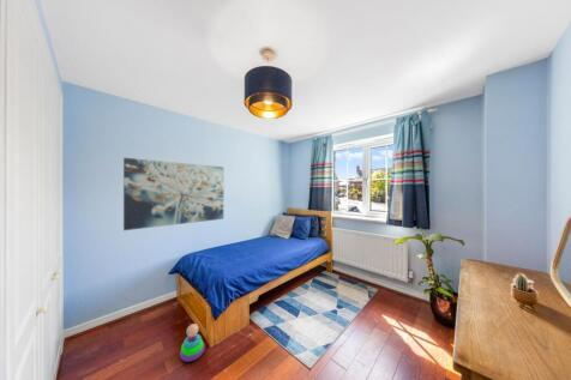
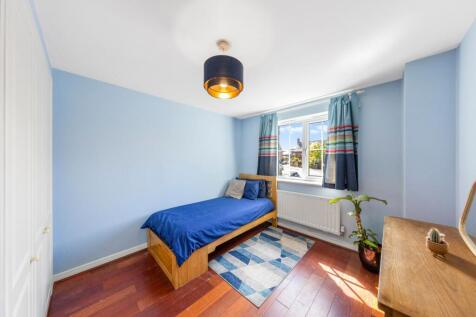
- stacking toy [179,322,206,363]
- wall art [122,157,224,231]
